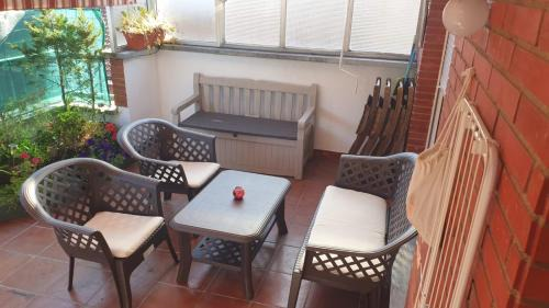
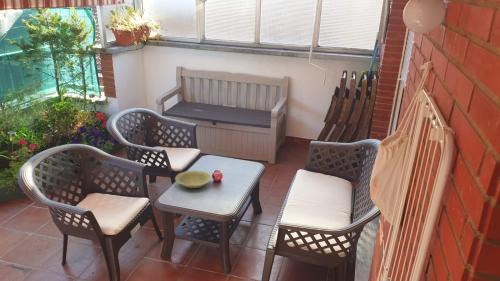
+ bowl [174,170,212,189]
